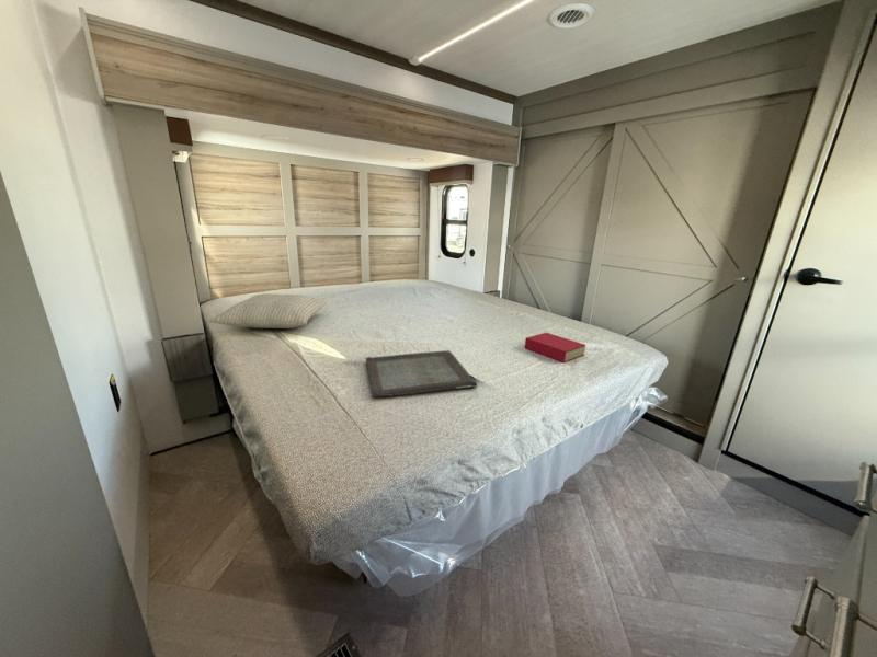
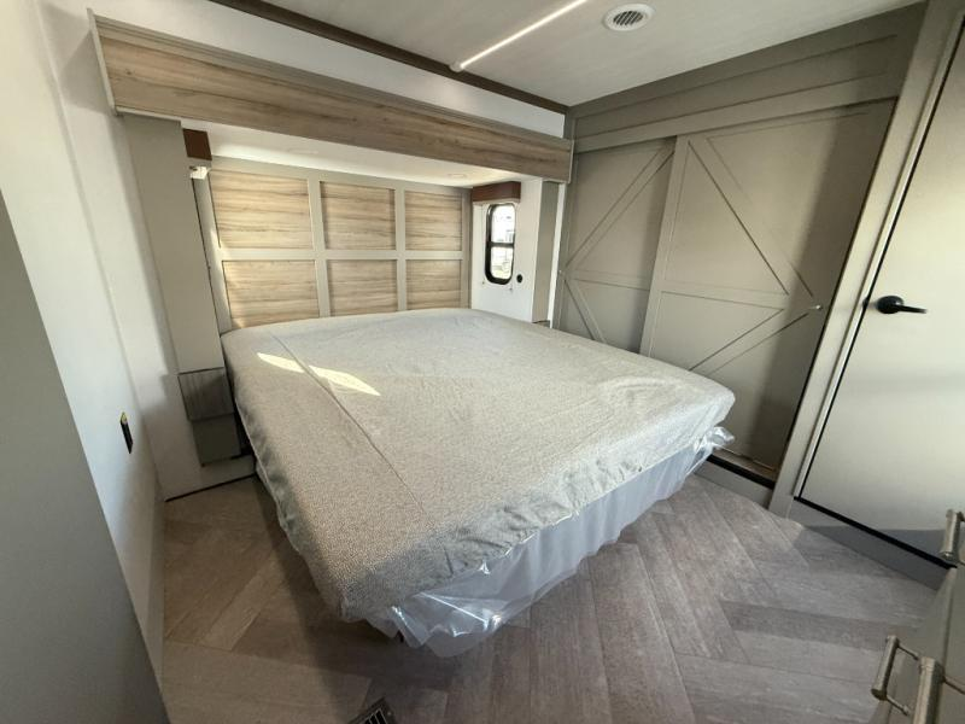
- pillow [208,292,330,330]
- serving tray [365,349,478,399]
- book [524,332,586,364]
